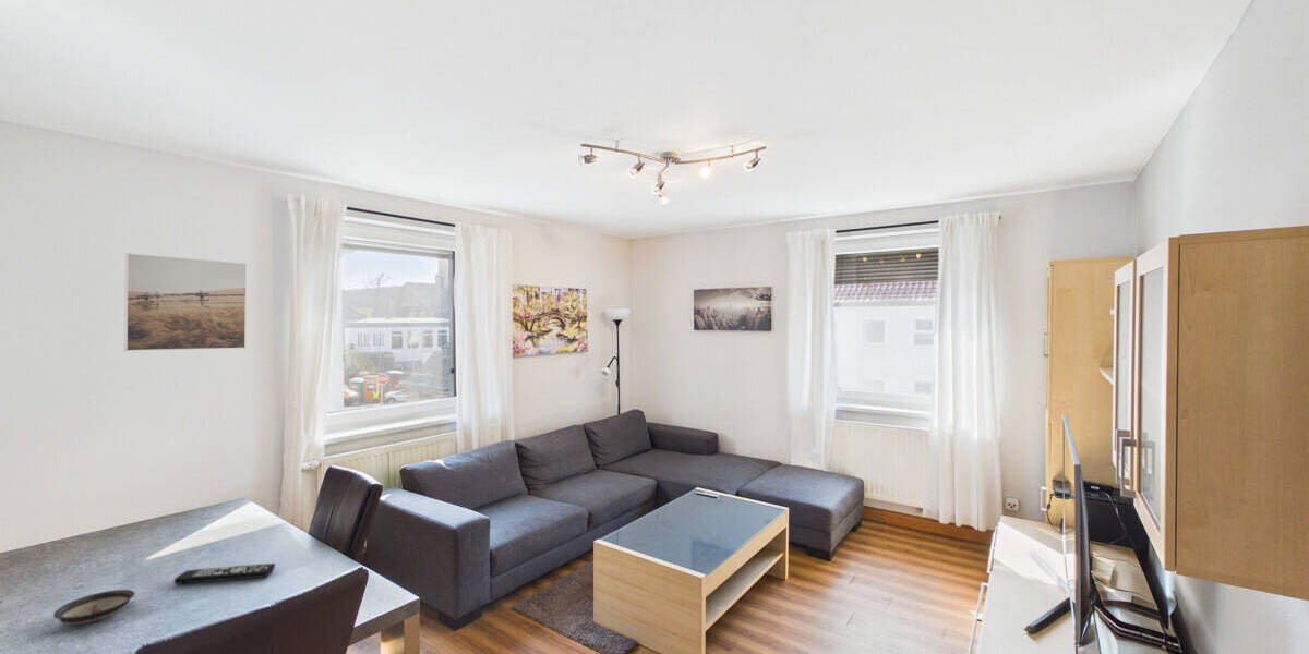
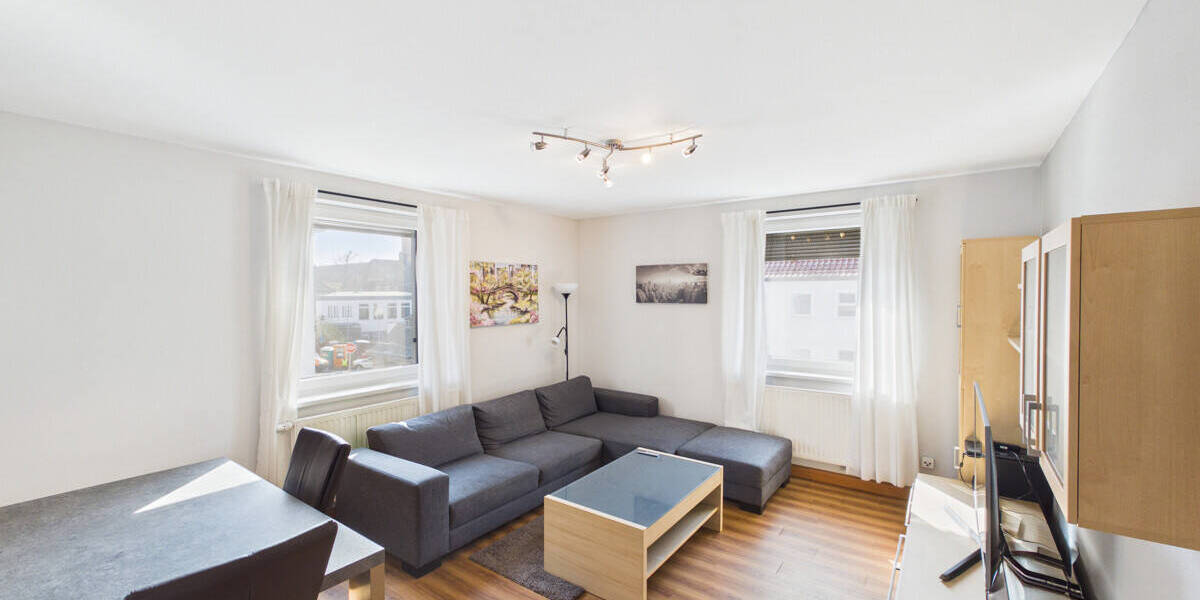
- saucer [52,589,136,626]
- remote control [173,562,276,585]
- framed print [123,252,248,352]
